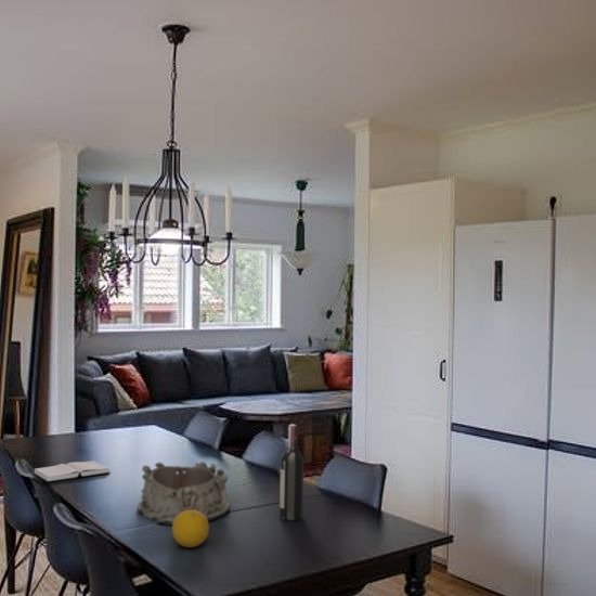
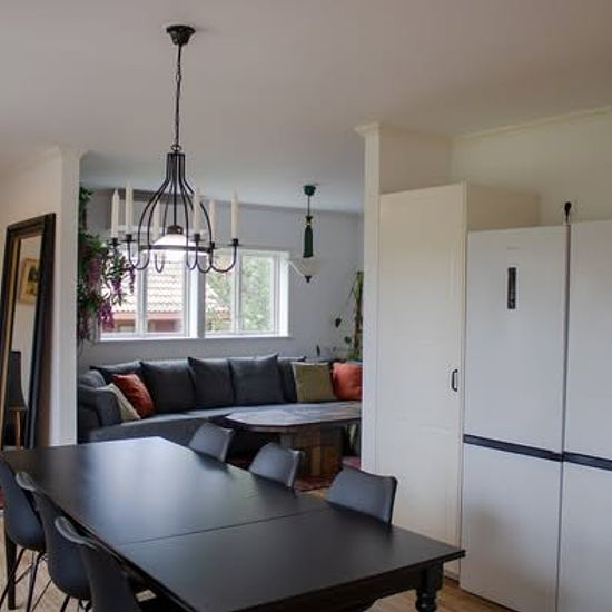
- fruit [171,510,210,548]
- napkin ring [137,461,231,526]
- wine bottle [278,424,305,522]
- hardback book [33,459,112,483]
